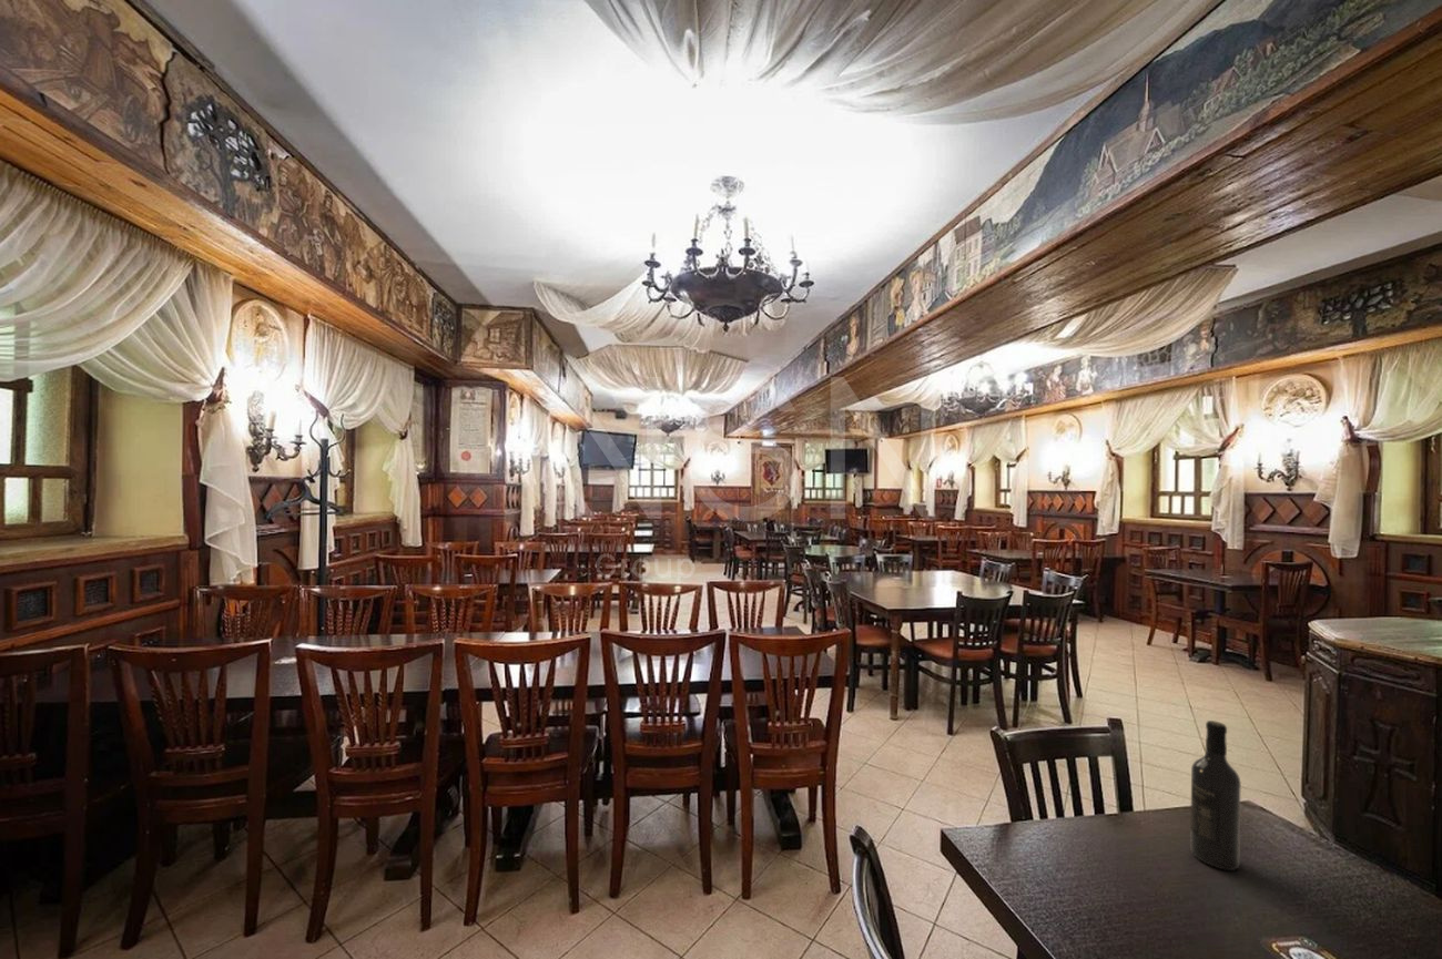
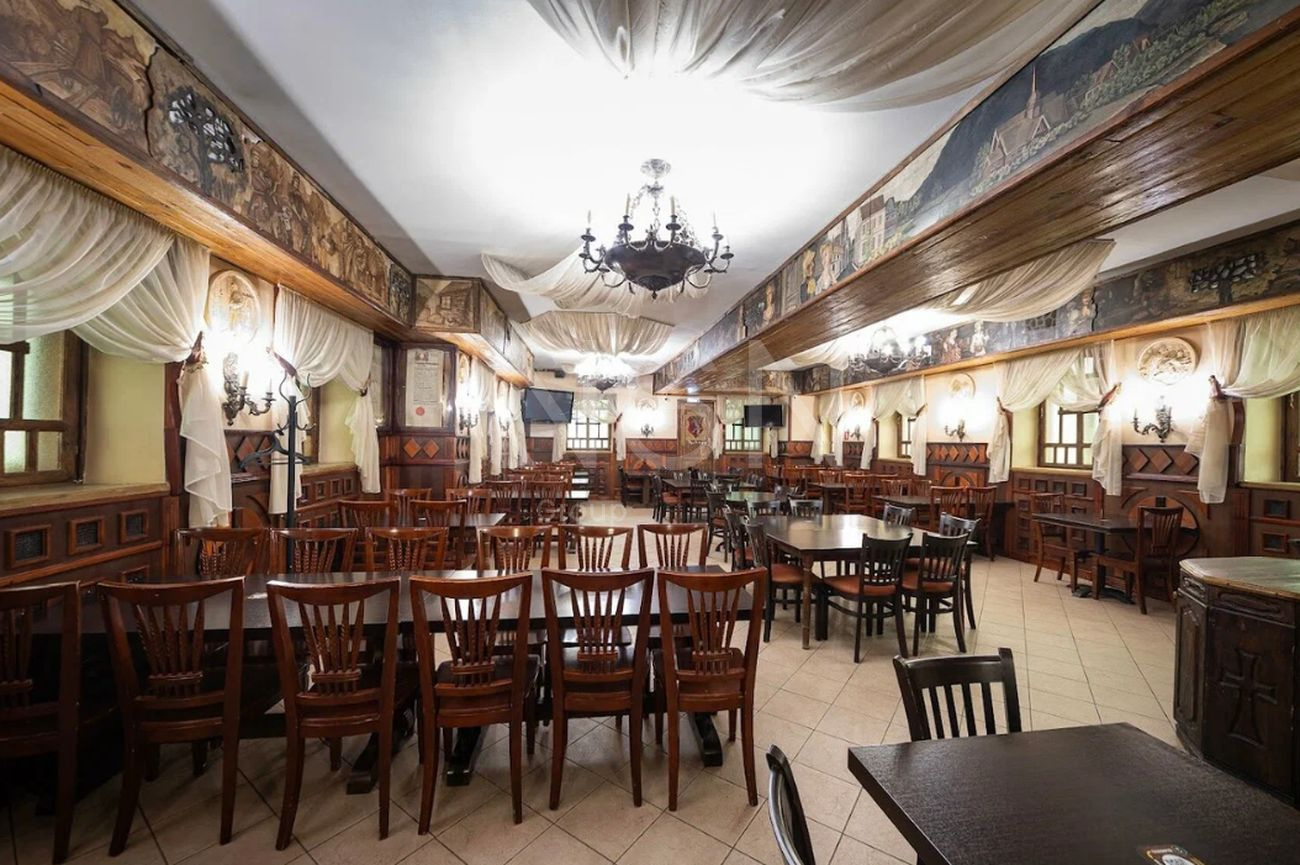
- wine bottle [1189,720,1242,871]
